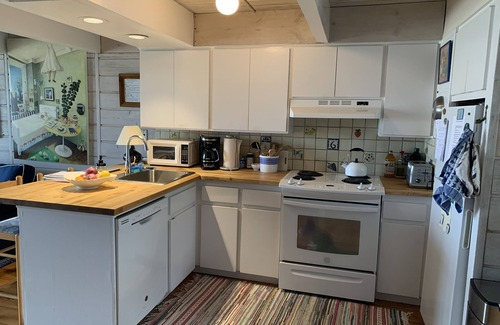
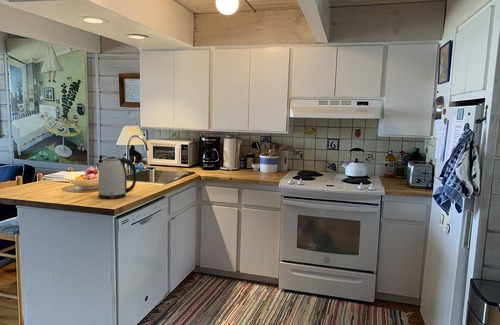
+ kettle [96,156,137,200]
